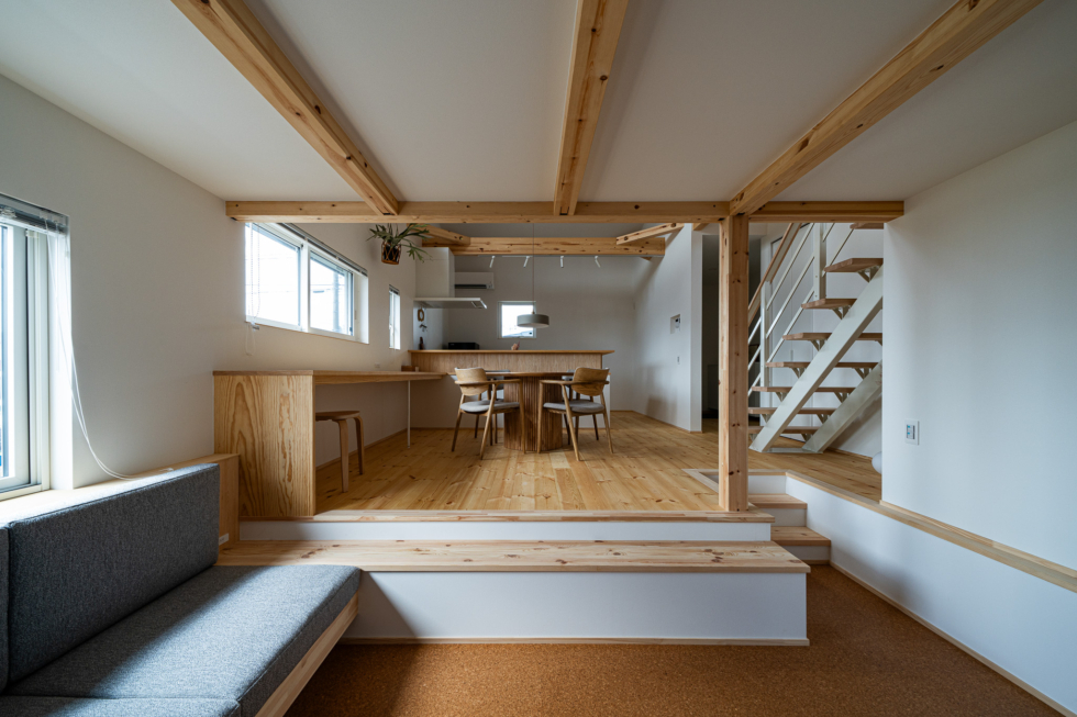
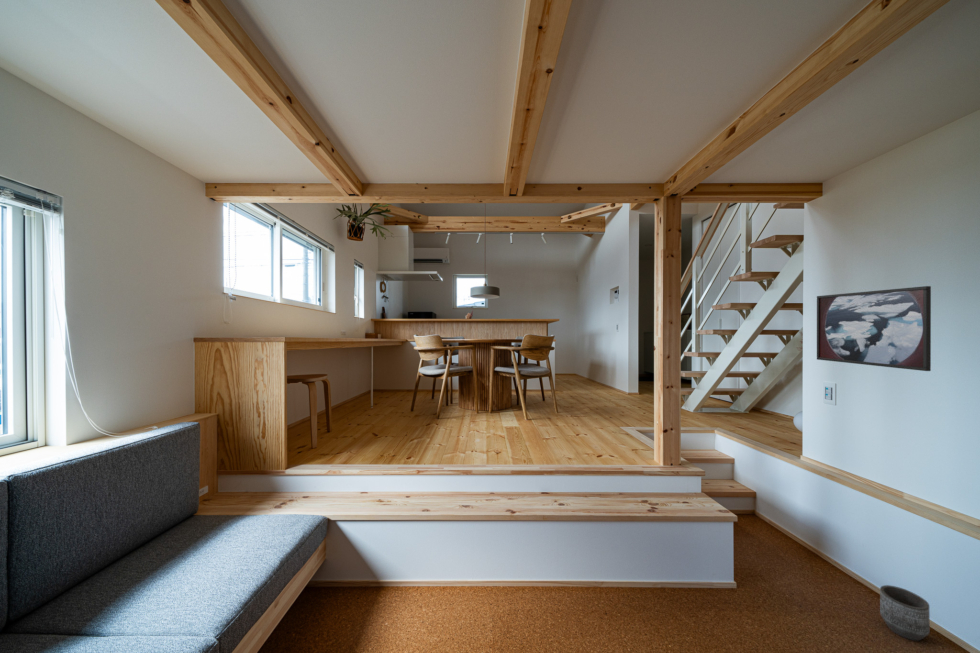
+ planter [879,584,931,642]
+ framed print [816,285,932,372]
